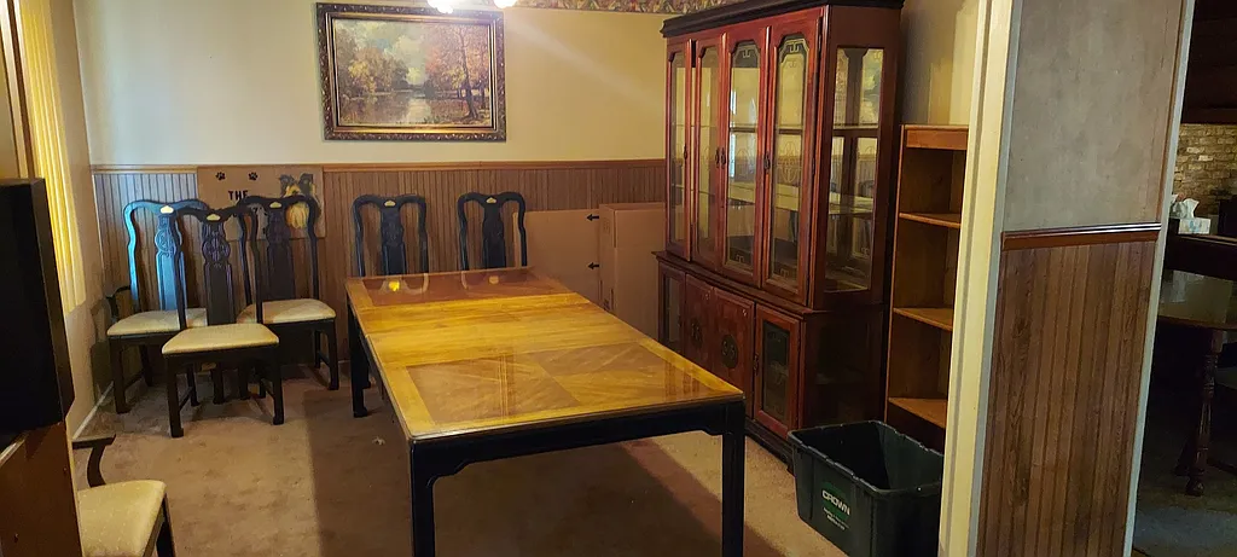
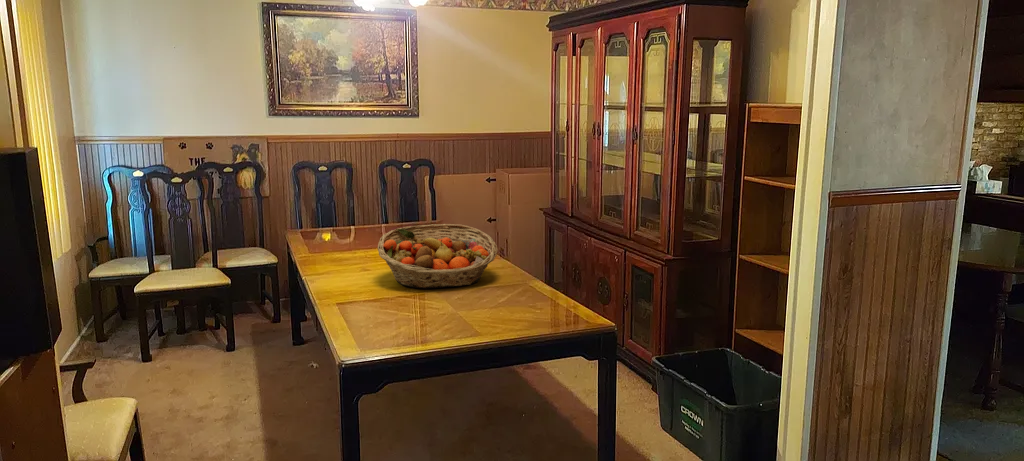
+ fruit basket [377,223,499,289]
